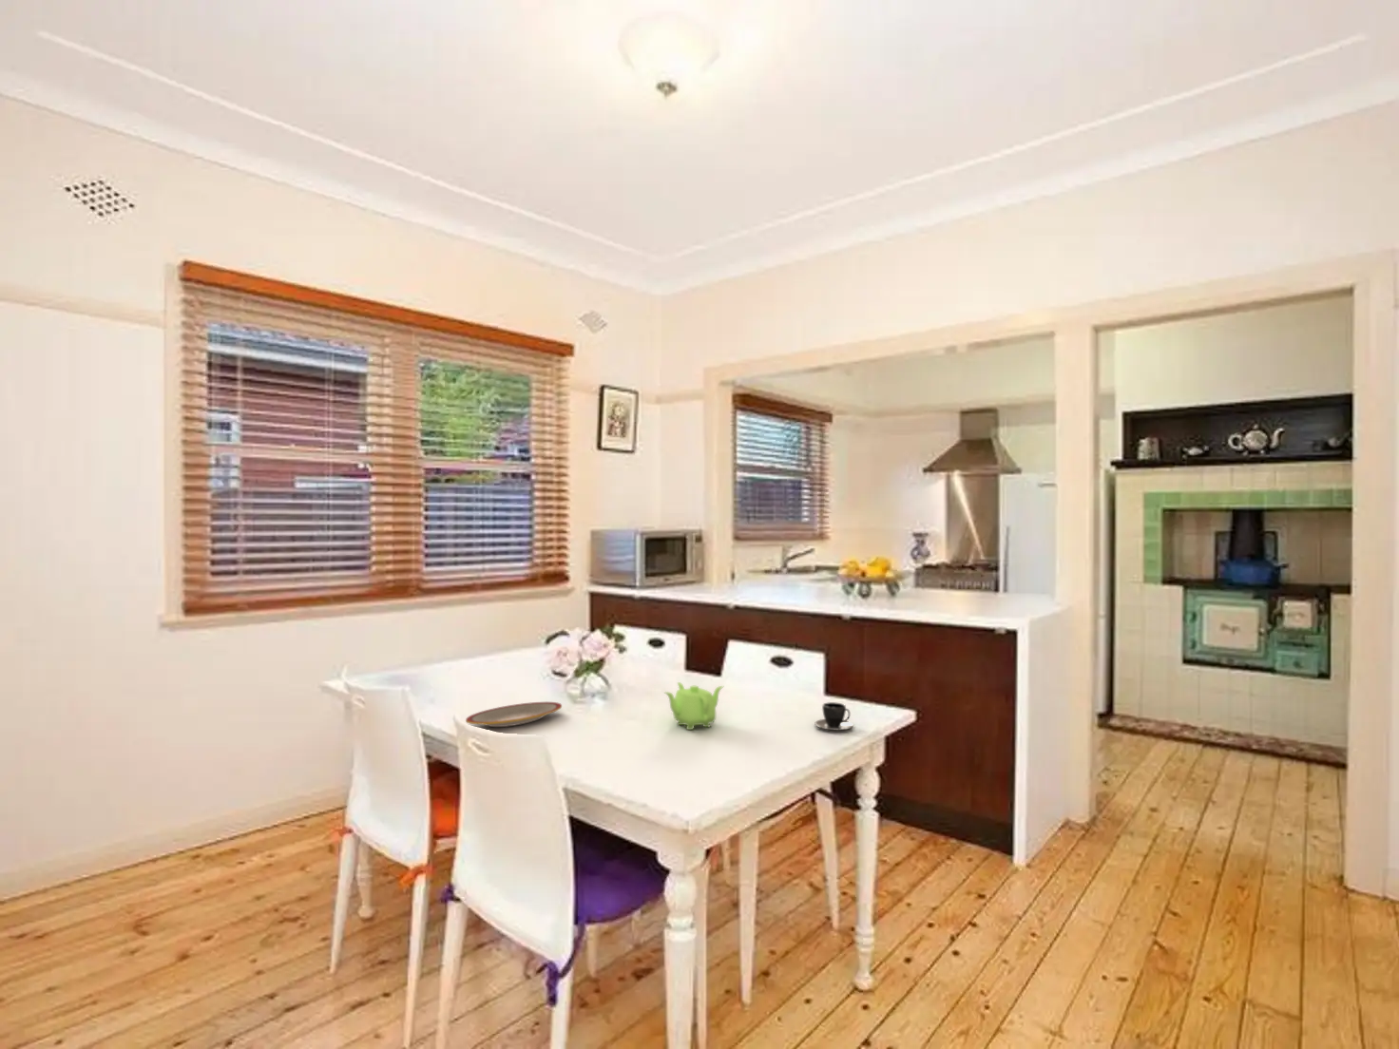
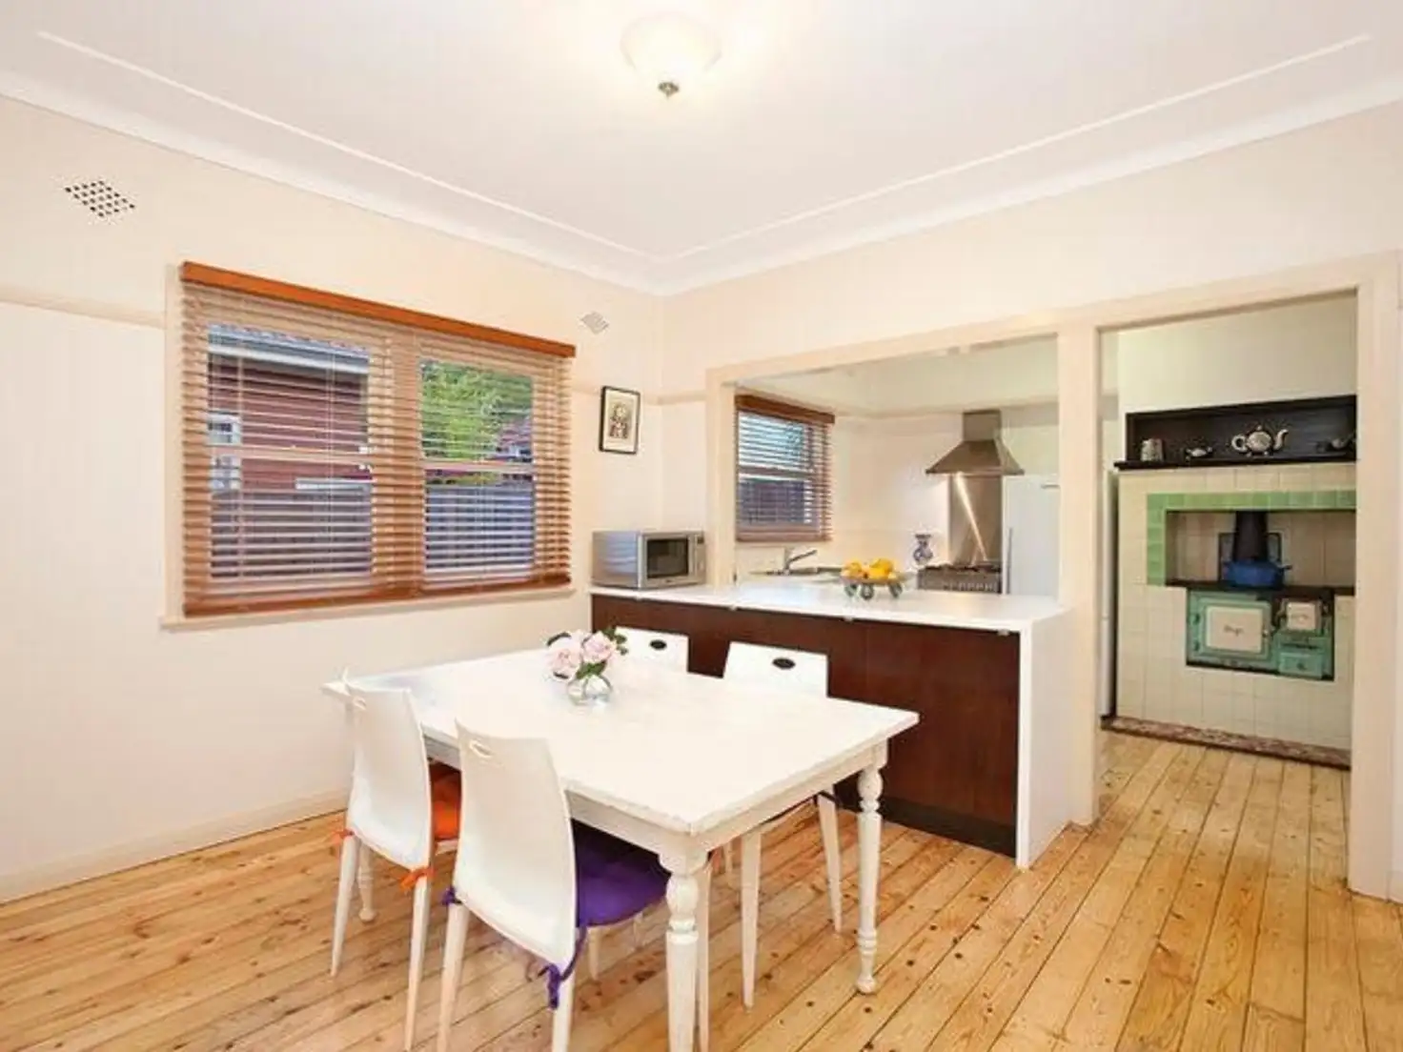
- teacup [814,701,855,731]
- plate [465,701,563,728]
- teapot [662,681,724,731]
